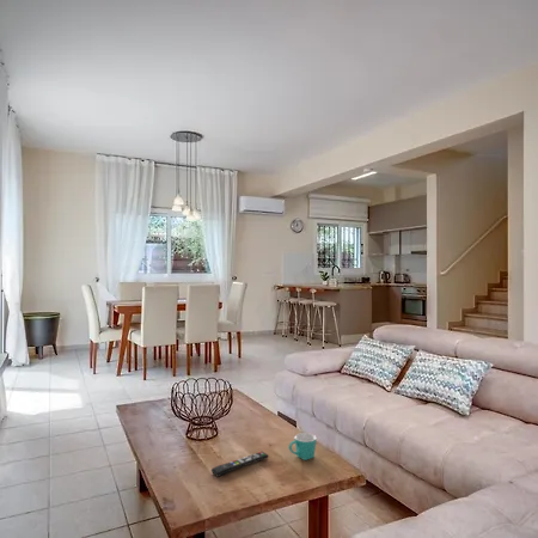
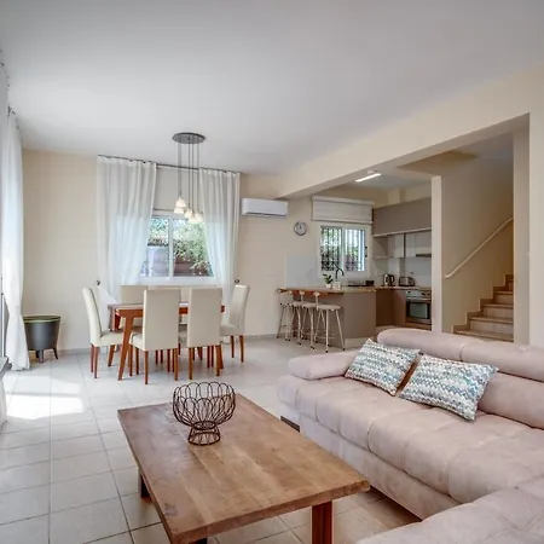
- mug [288,432,318,461]
- remote control [210,451,270,478]
